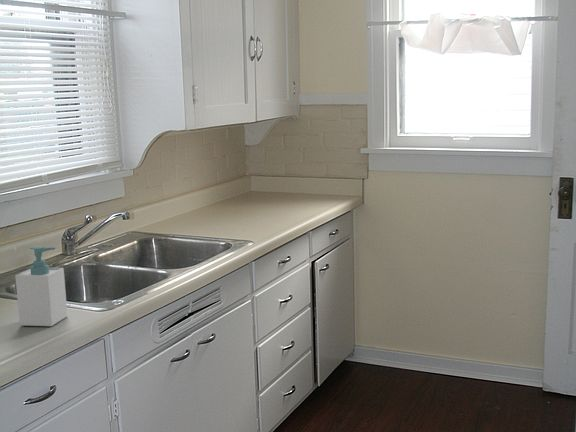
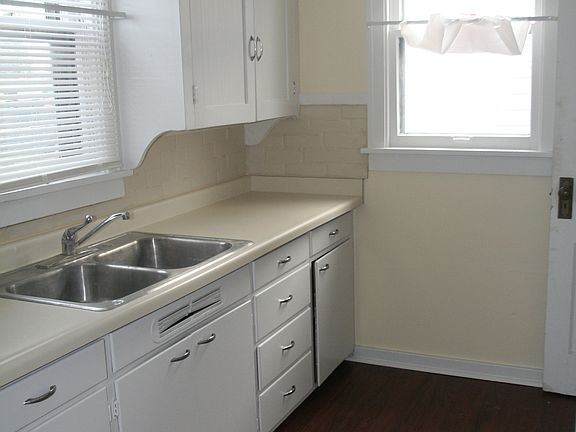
- soap bottle [14,246,68,327]
